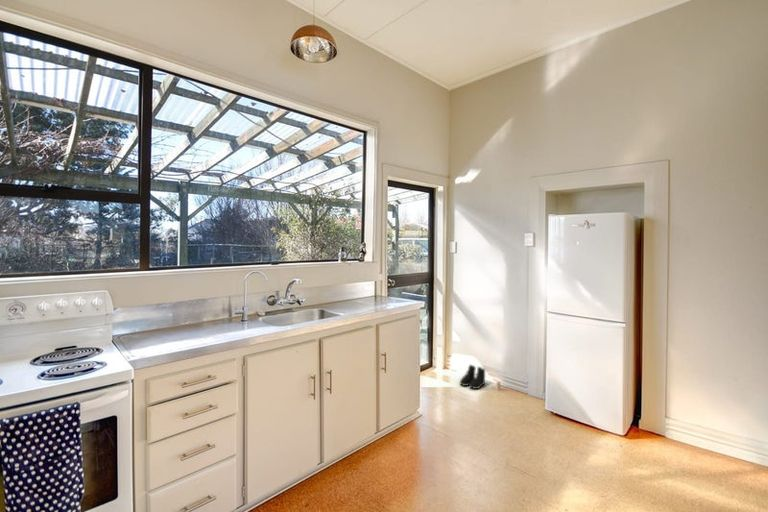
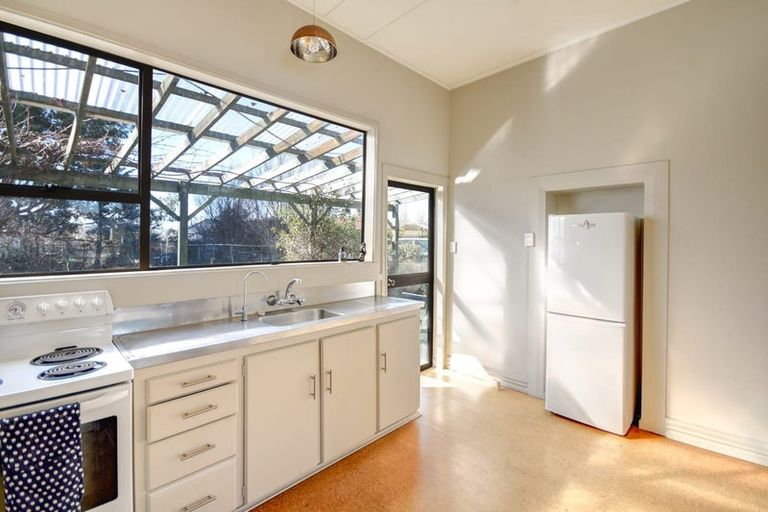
- boots [459,364,486,390]
